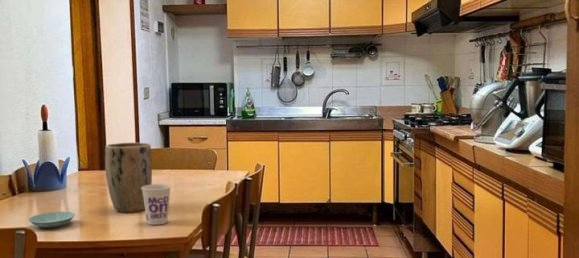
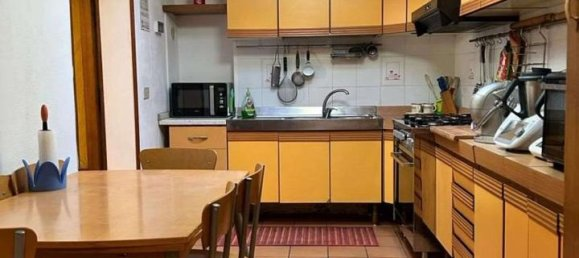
- cup [141,183,172,226]
- saucer [27,211,76,229]
- plant pot [104,142,153,213]
